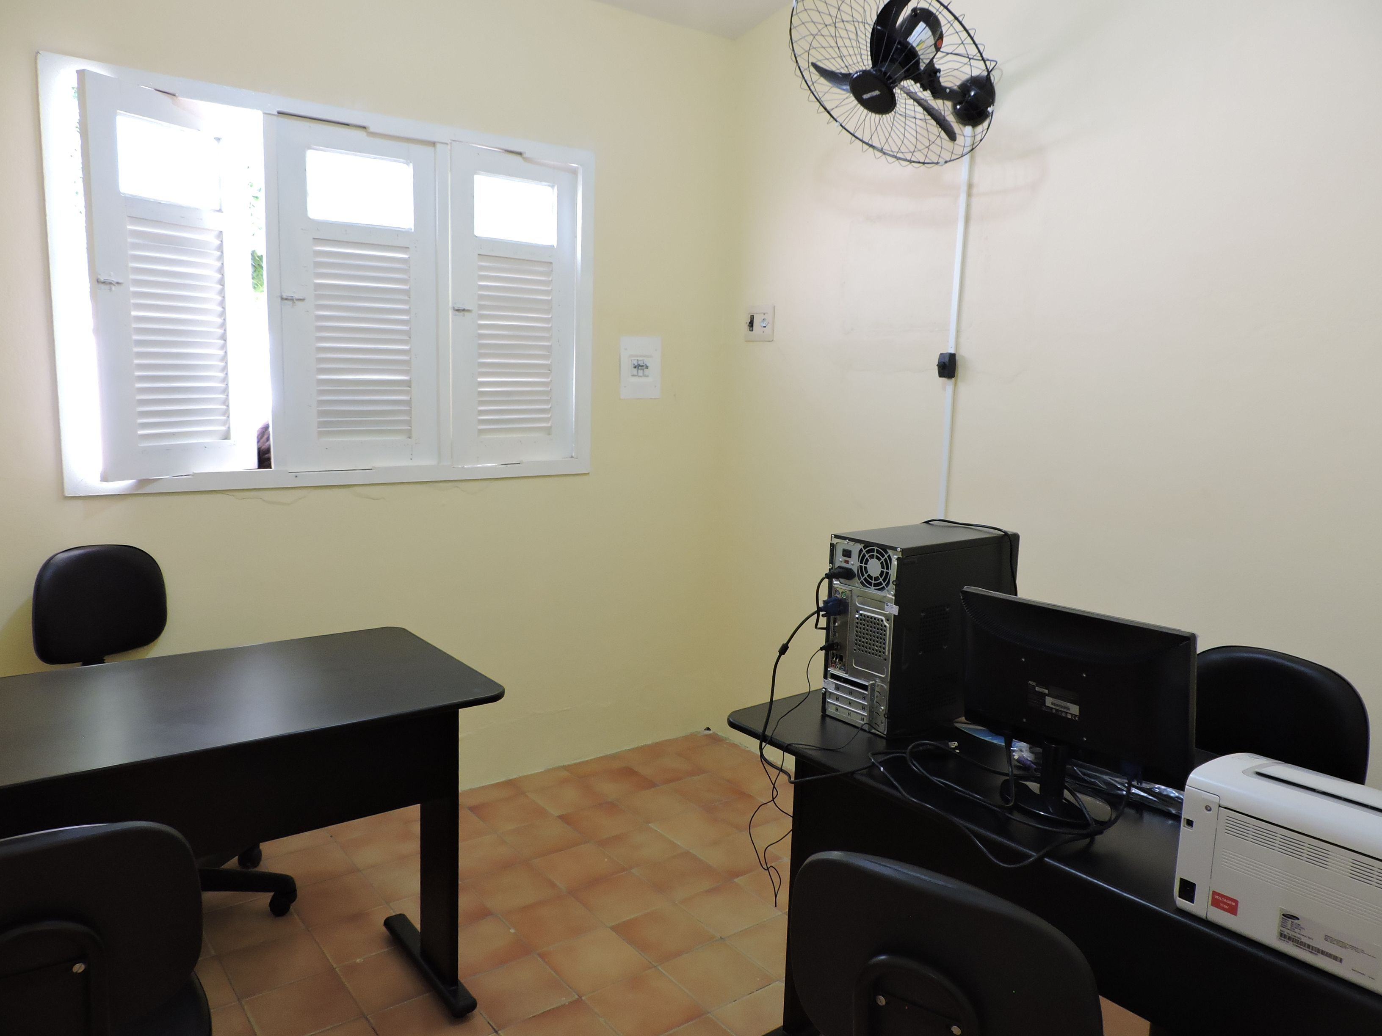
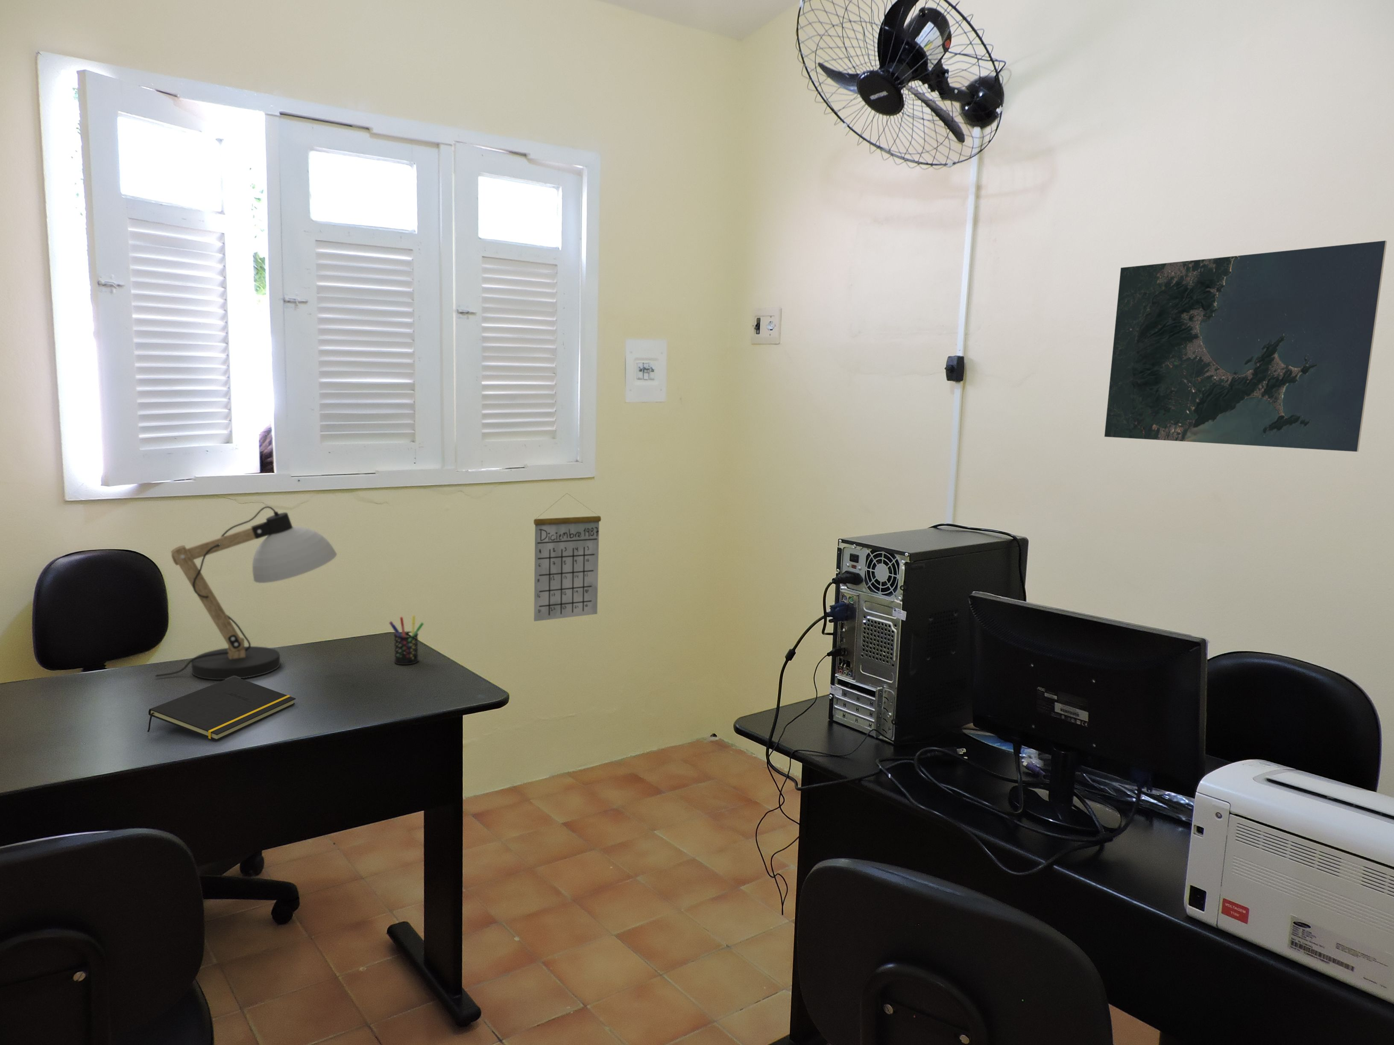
+ pen holder [389,615,424,665]
+ notepad [147,676,296,741]
+ desk lamp [155,506,337,679]
+ map [1104,240,1387,452]
+ calendar [533,493,602,622]
